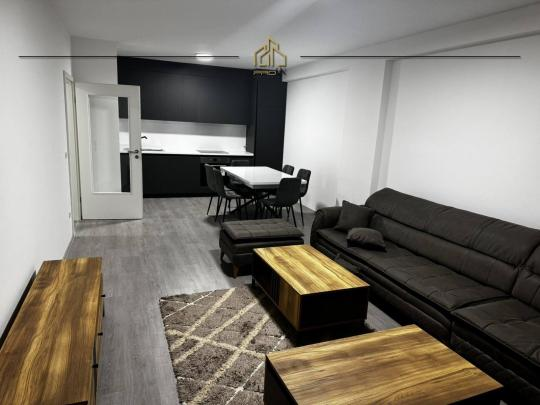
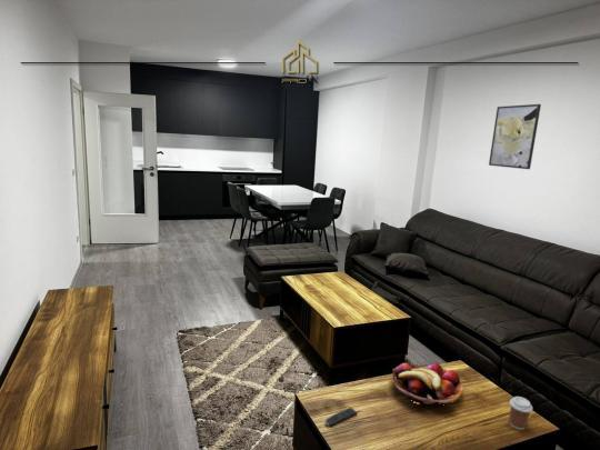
+ remote control [324,407,359,427]
+ fruit basket [392,362,464,406]
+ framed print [488,103,542,170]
+ coffee cup [508,396,533,431]
